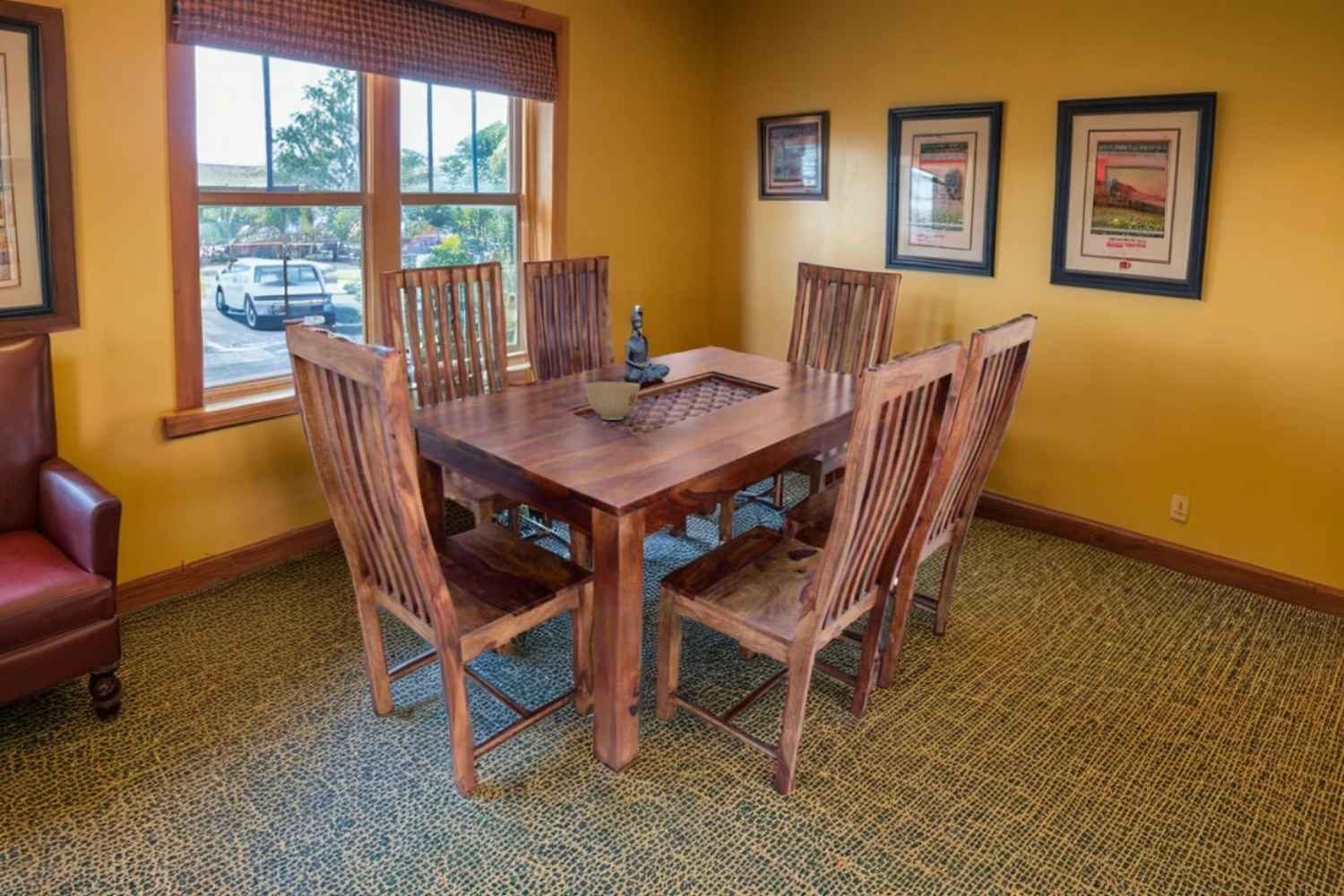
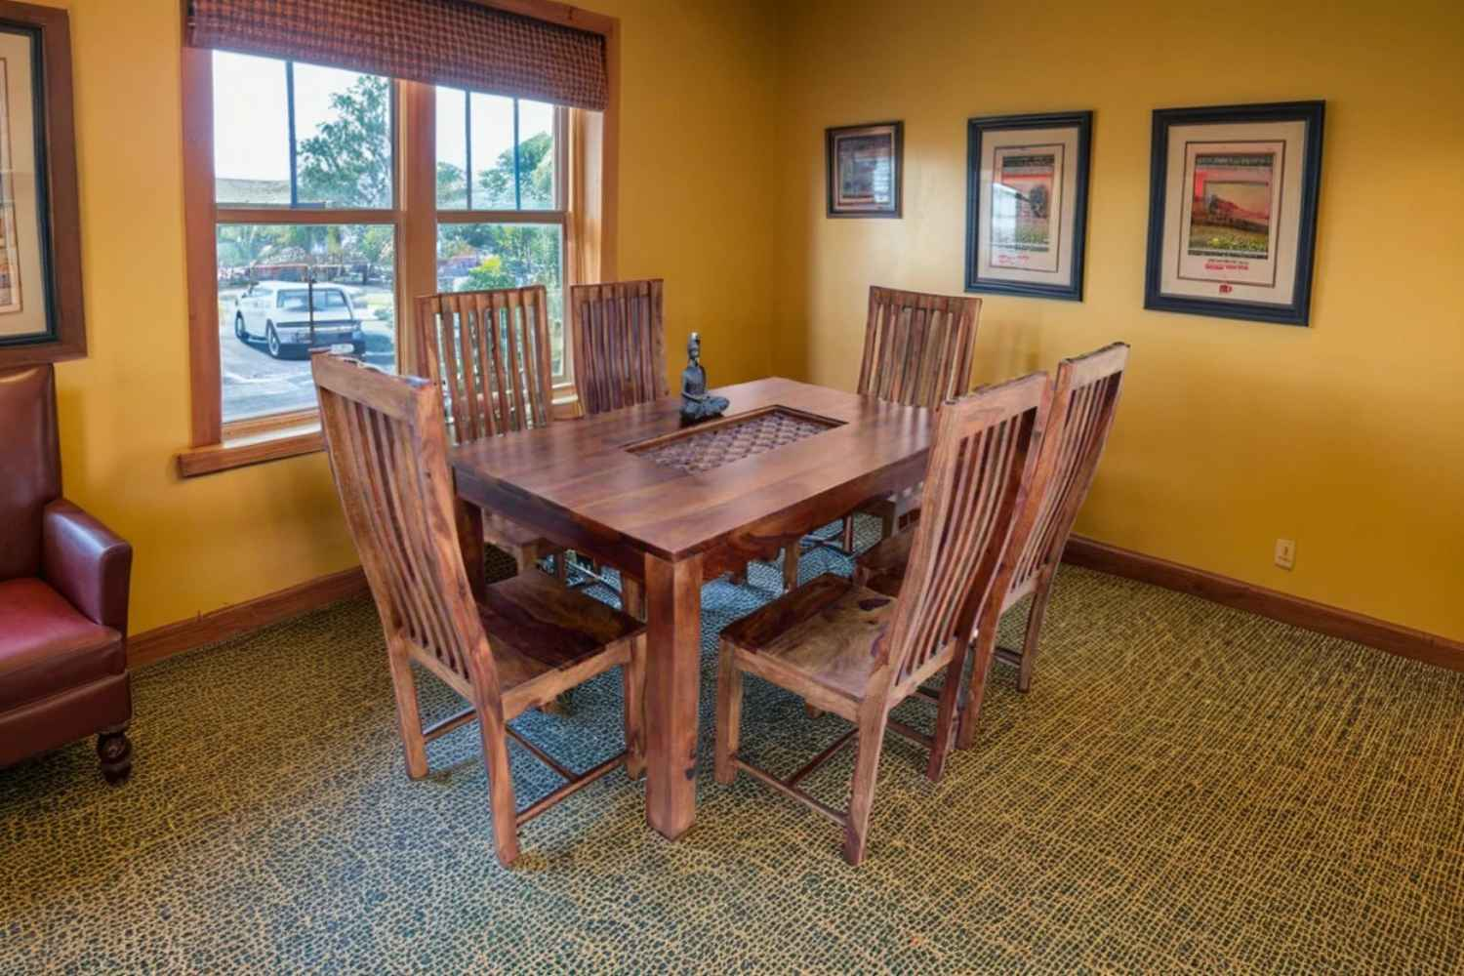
- bowl [584,381,642,421]
